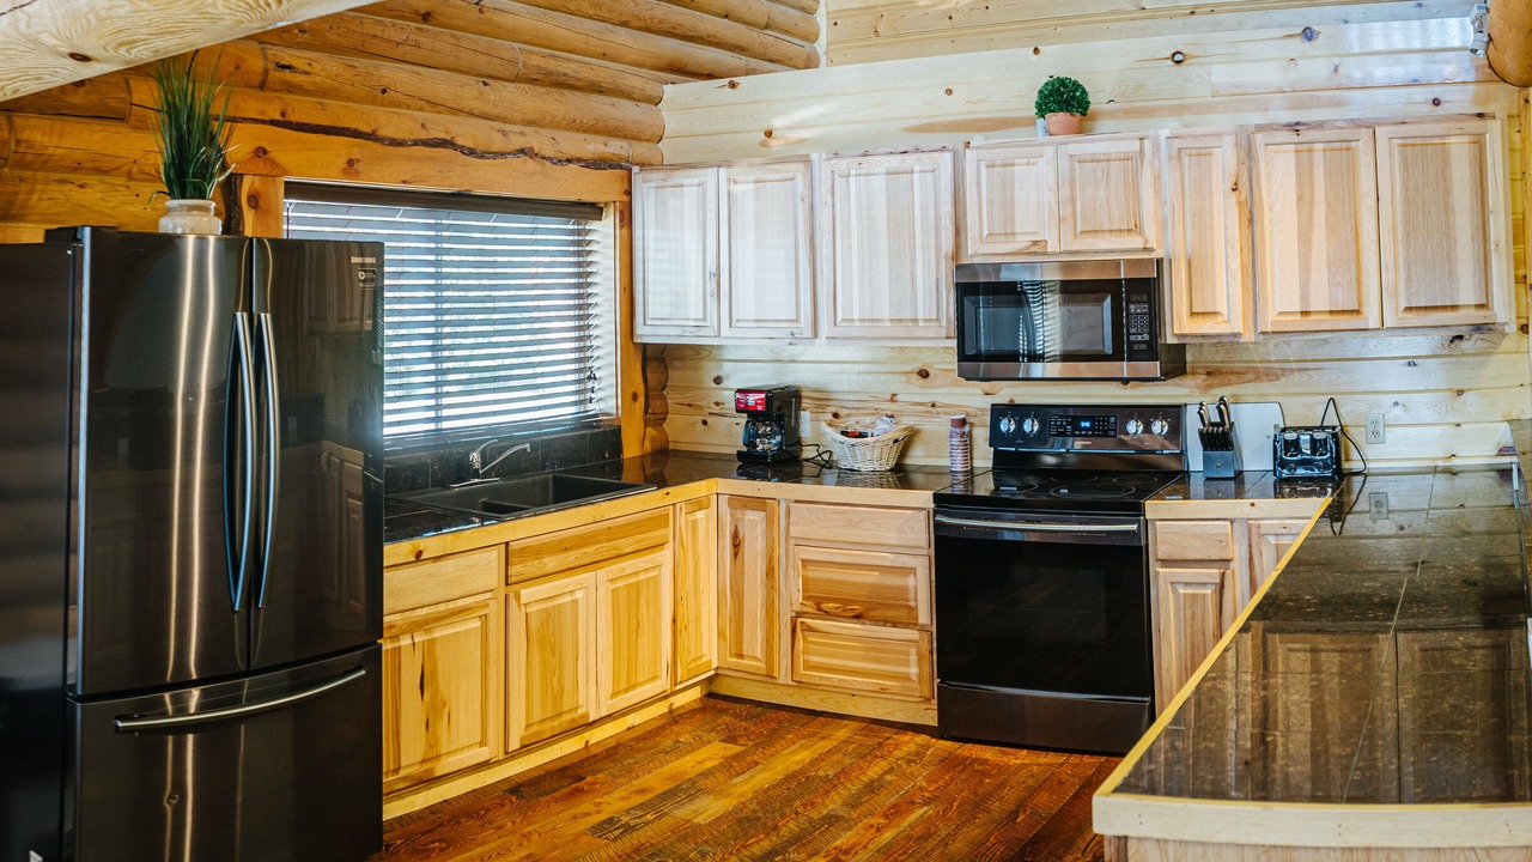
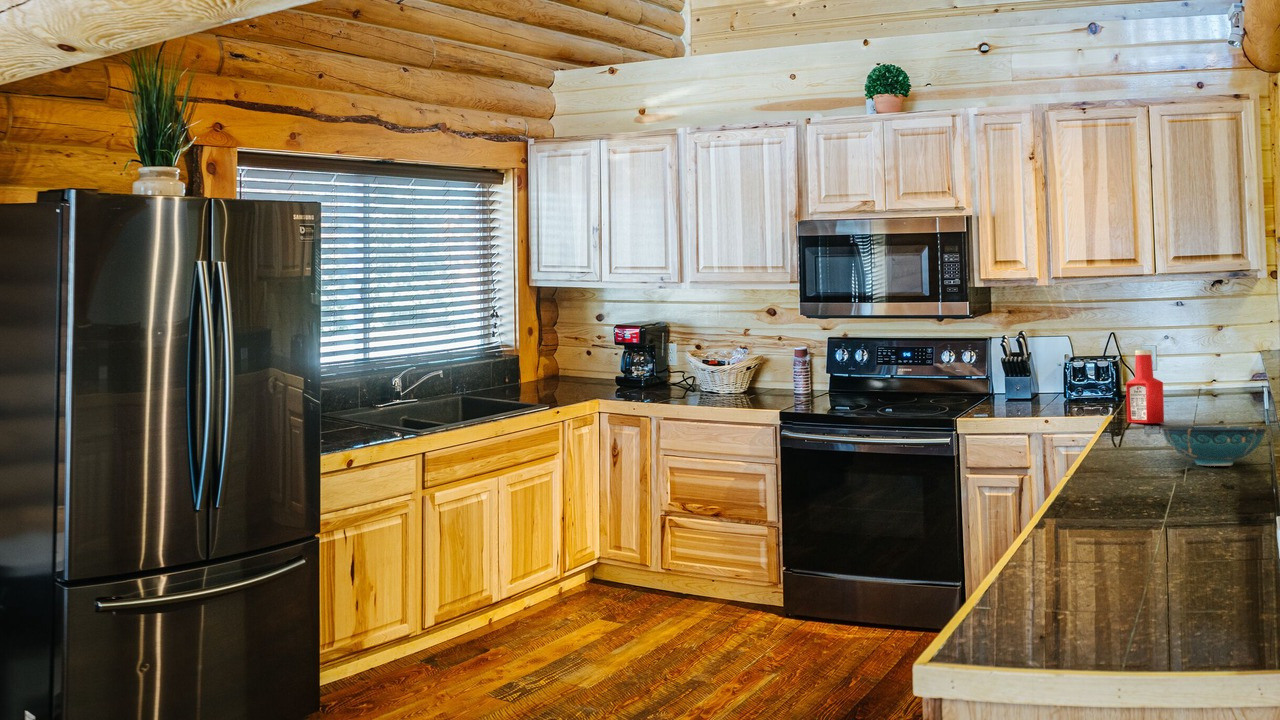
+ decorative bowl [1161,426,1267,467]
+ soap bottle [1125,349,1165,424]
